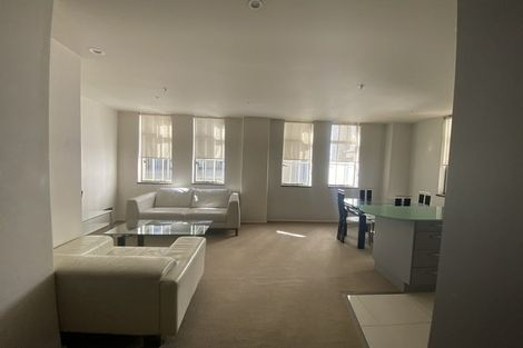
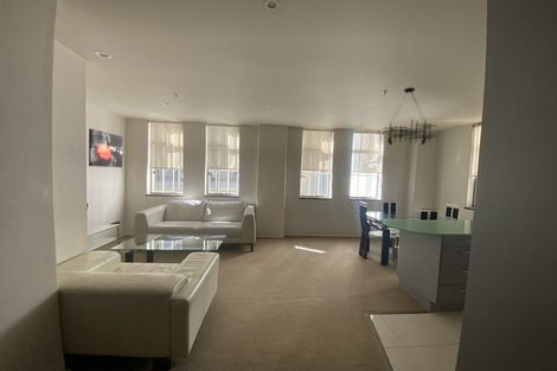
+ wall art [88,128,124,168]
+ chandelier [382,87,438,146]
